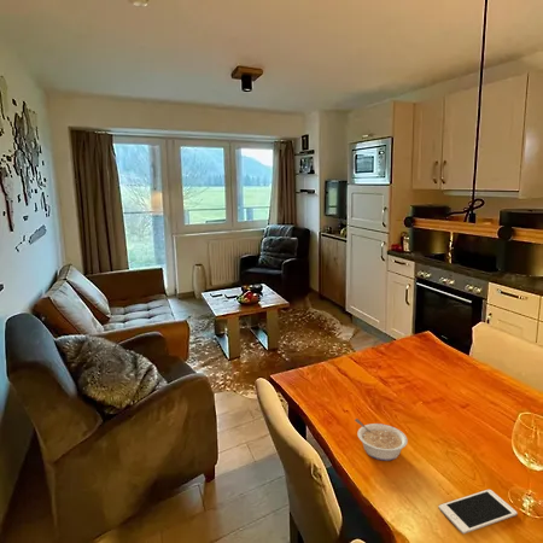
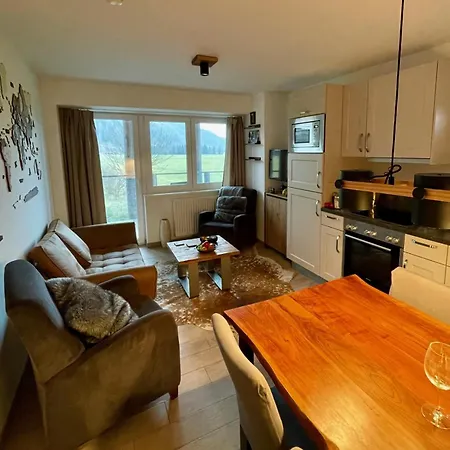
- legume [354,418,409,462]
- cell phone [438,489,519,535]
